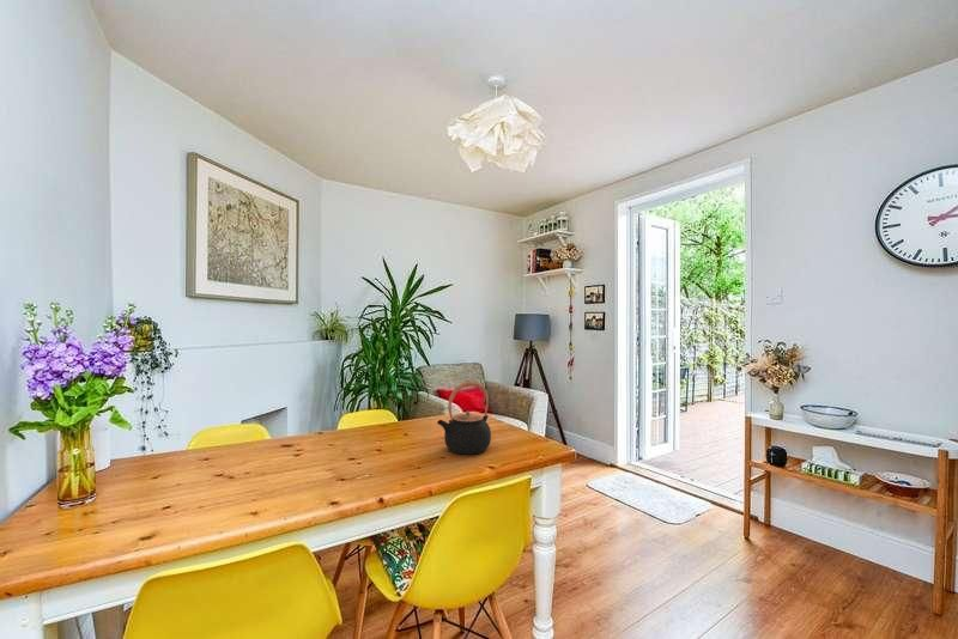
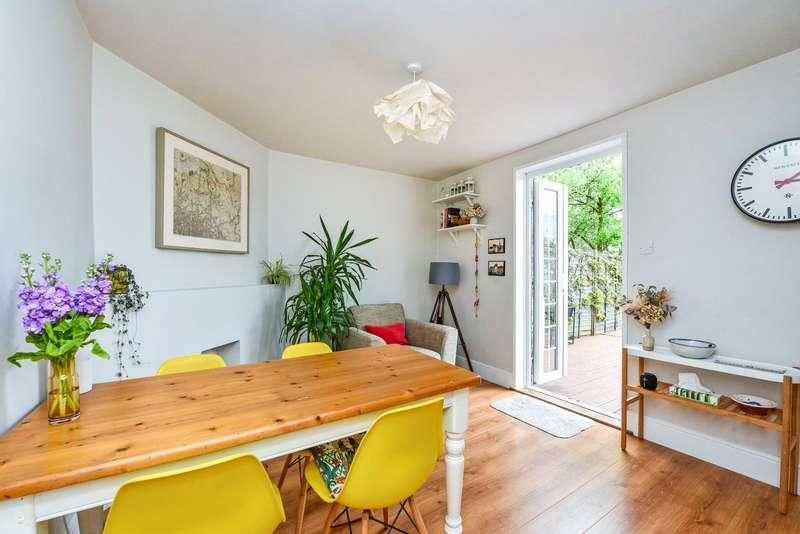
- teapot [436,381,492,456]
